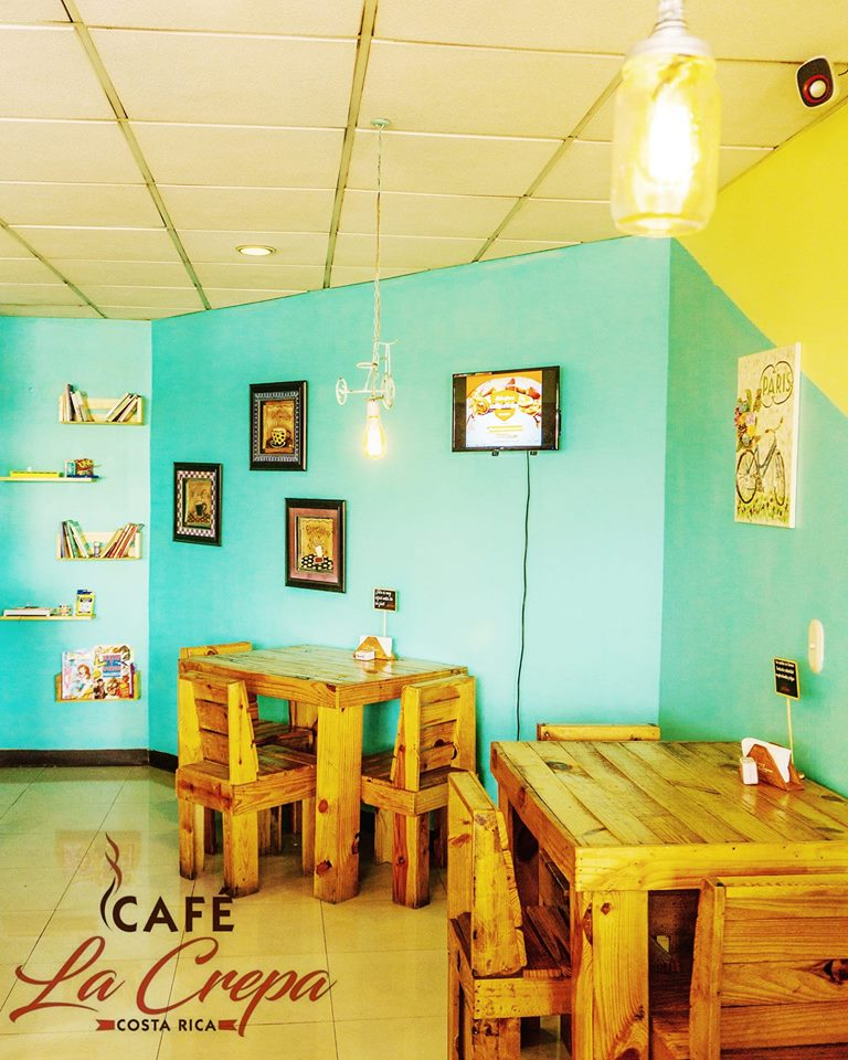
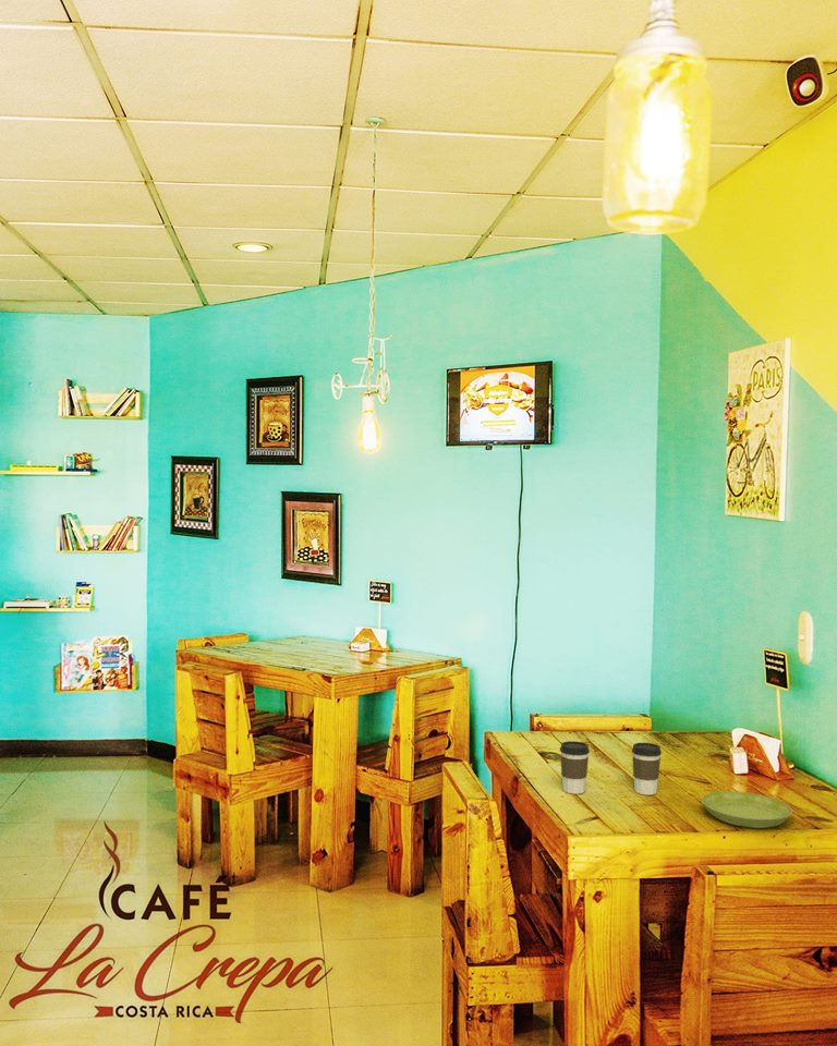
+ coffee cup [631,742,663,796]
+ saucer [701,790,793,829]
+ coffee cup [559,740,591,795]
